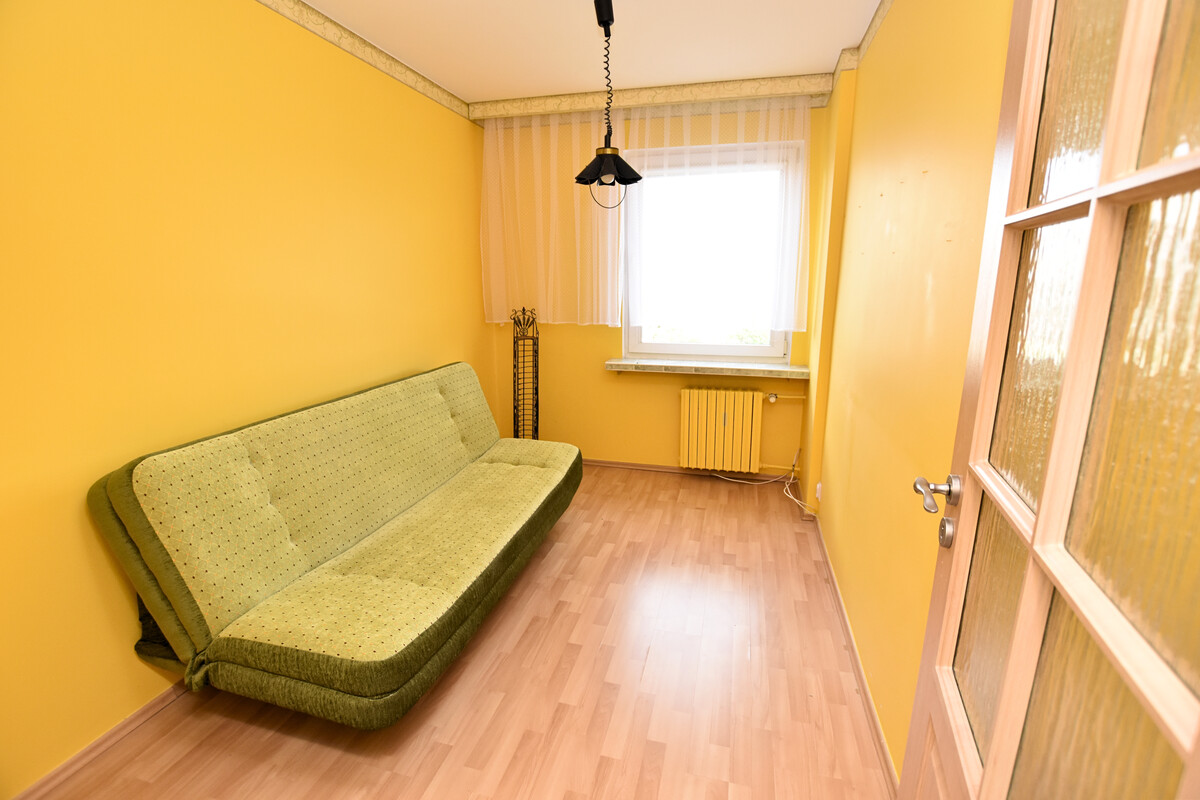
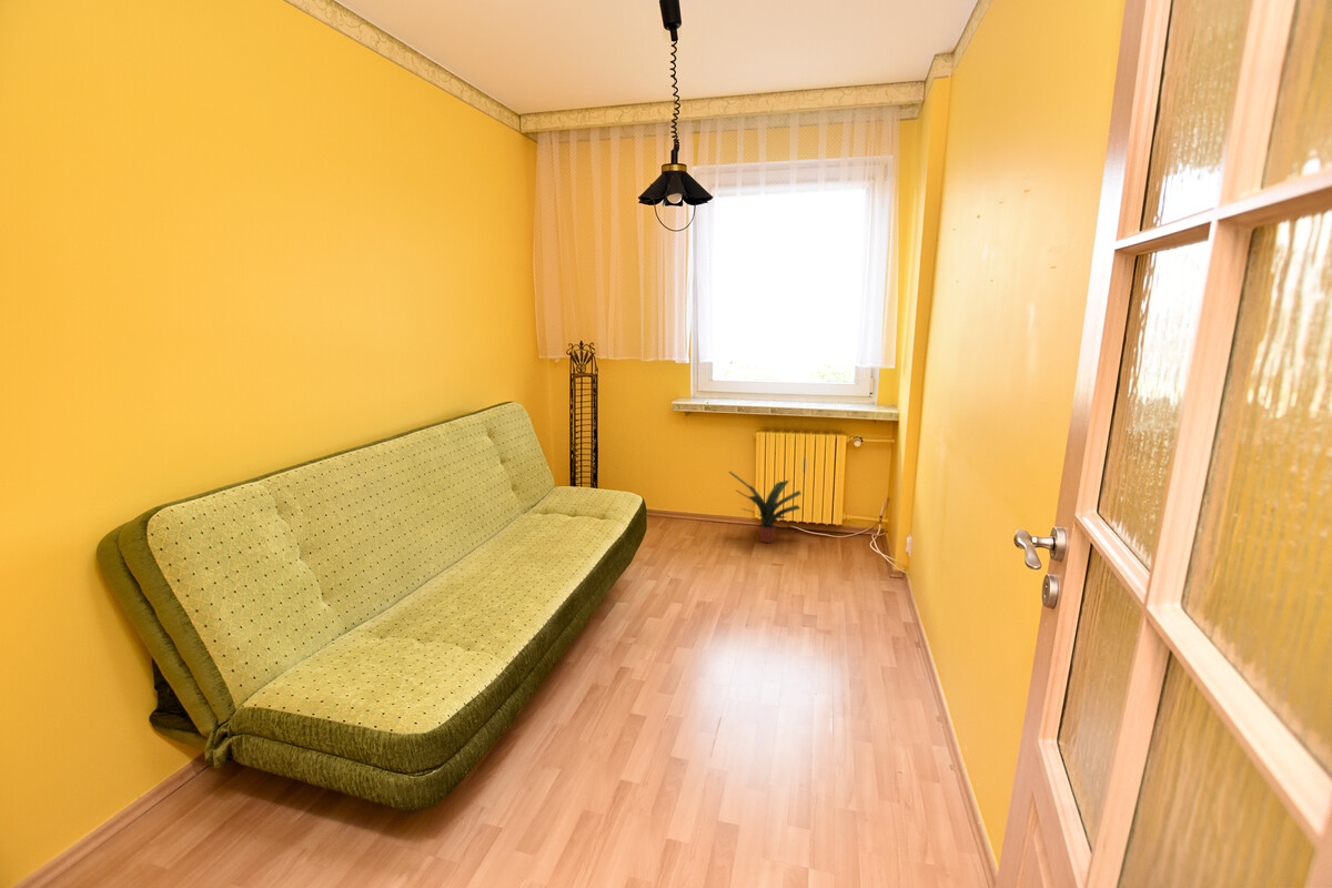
+ potted plant [727,471,801,544]
